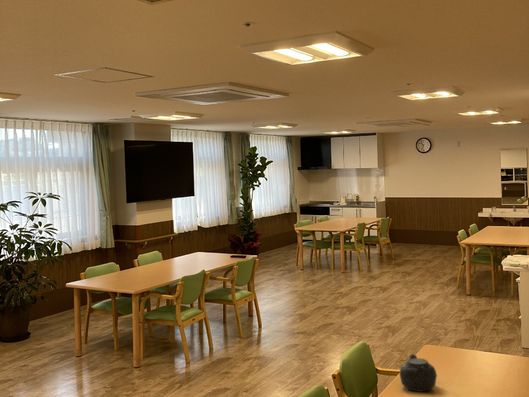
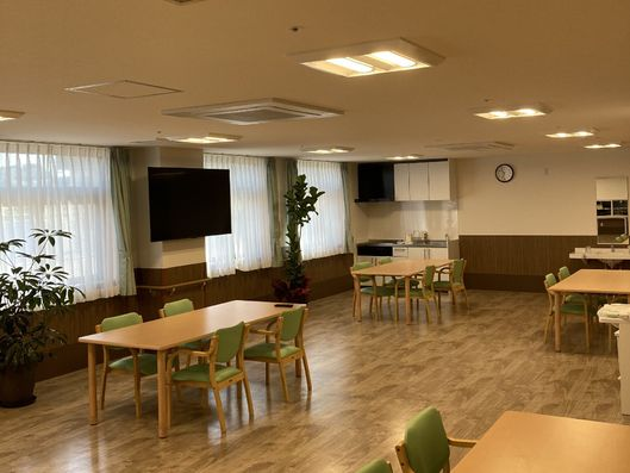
- teapot [395,353,438,393]
